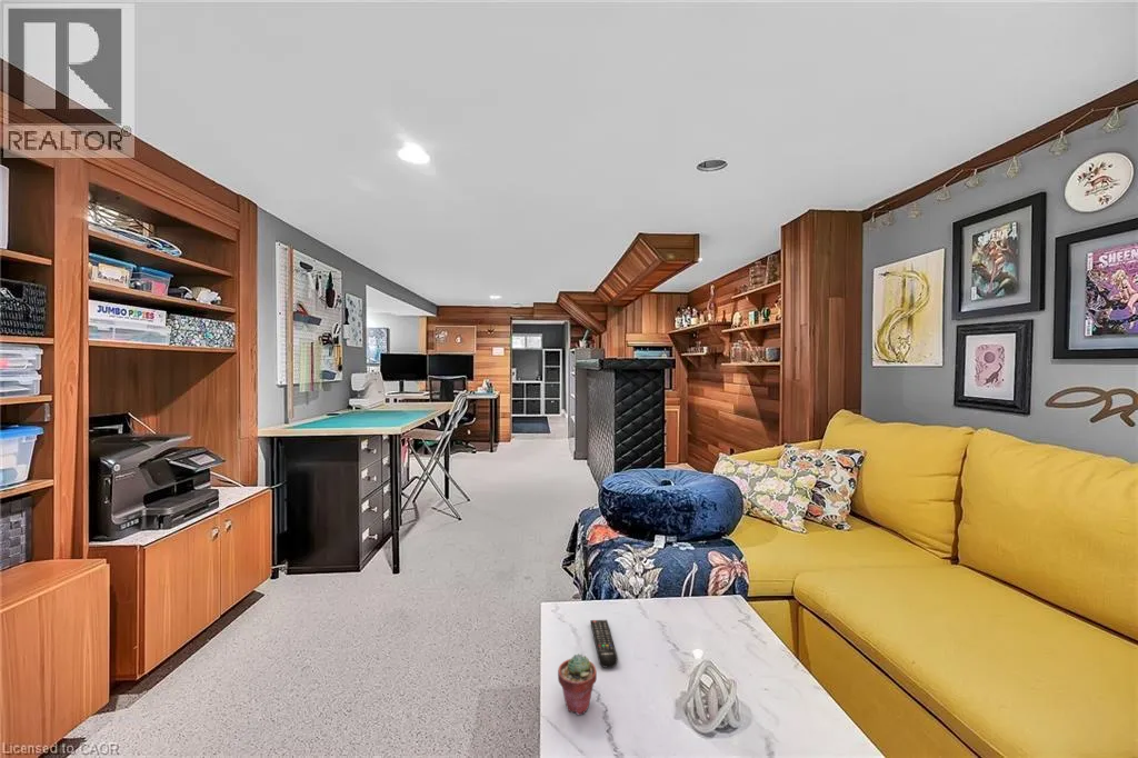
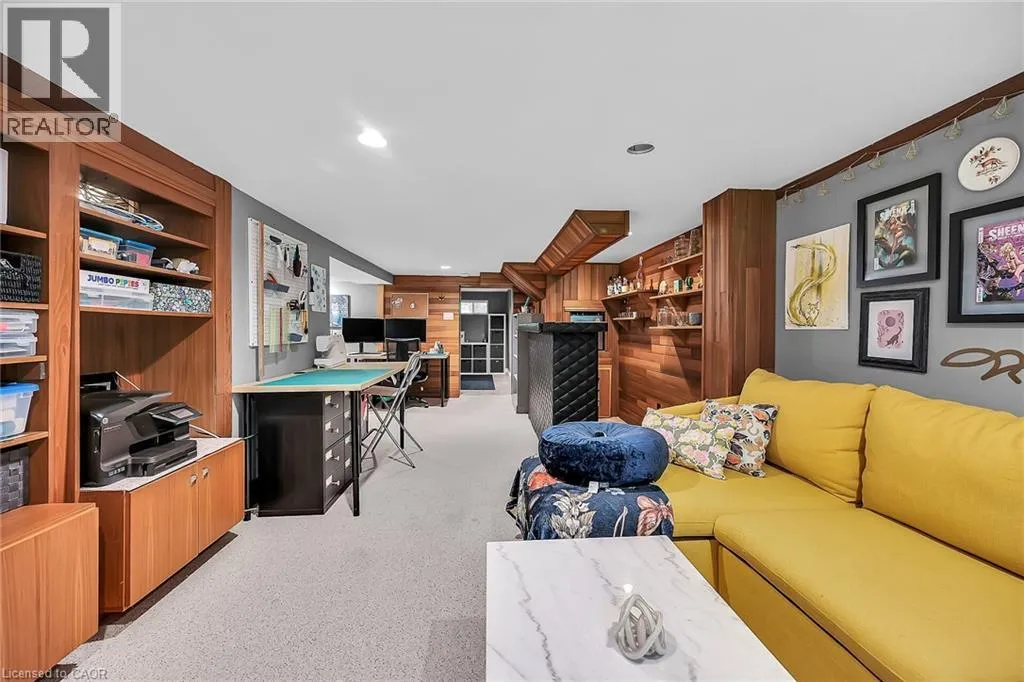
- potted succulent [557,652,598,716]
- remote control [589,619,619,669]
